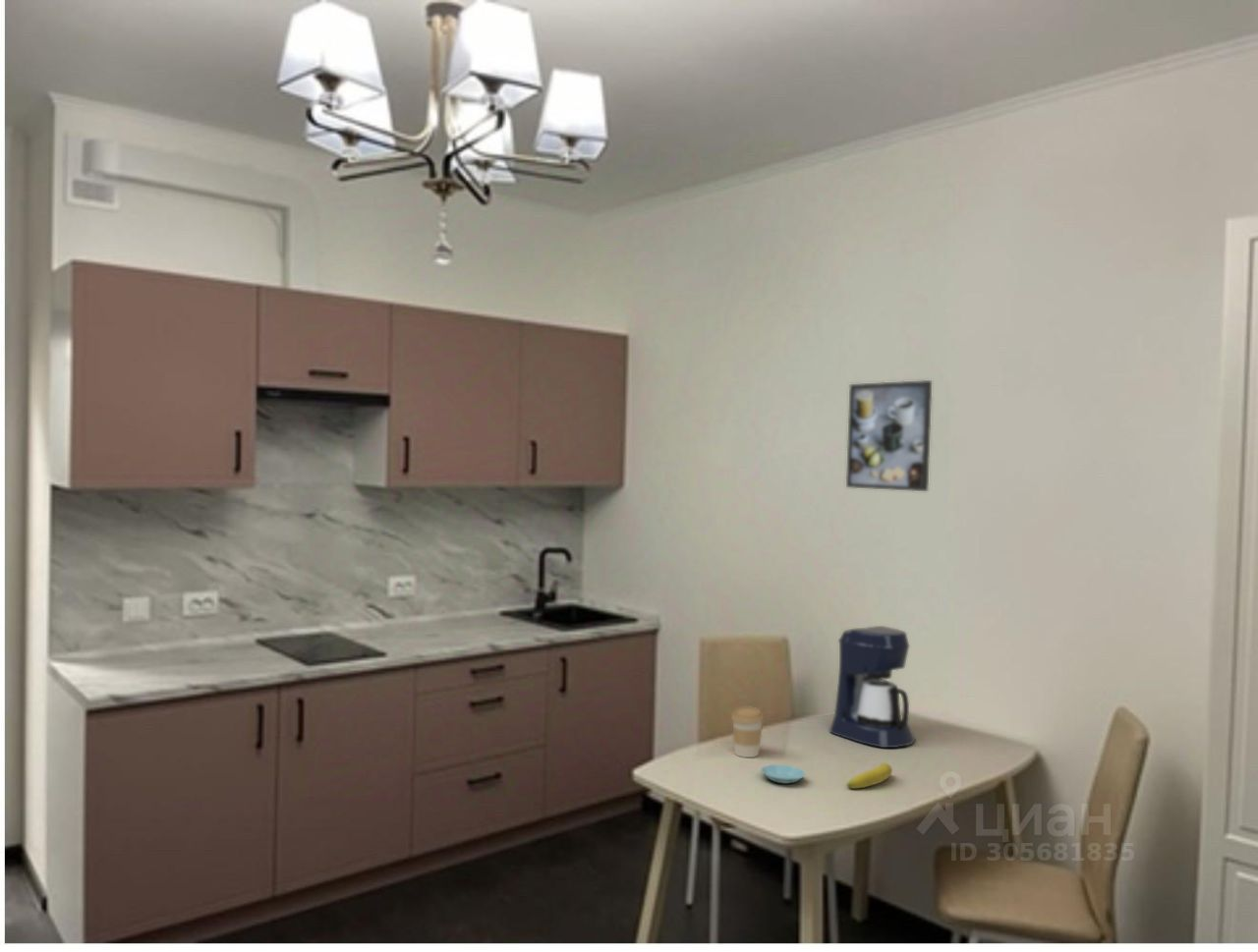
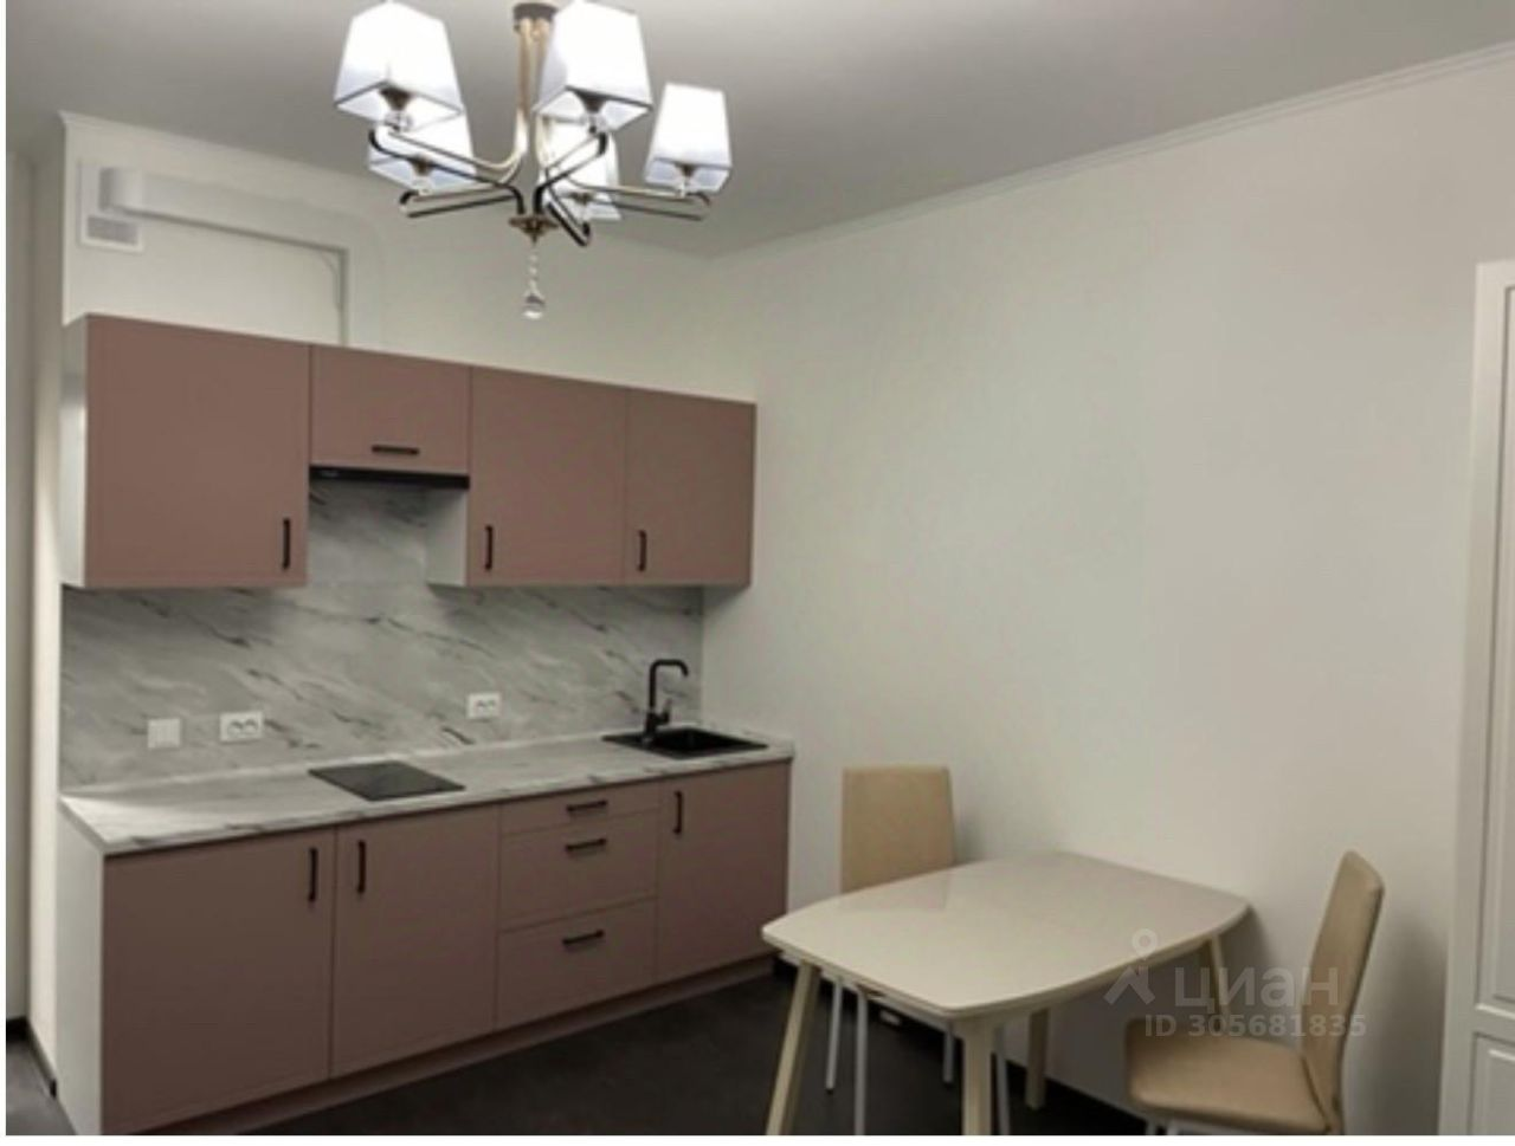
- saucer [760,763,806,784]
- fruit [846,762,893,790]
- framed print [845,379,933,492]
- coffee maker [829,625,916,749]
- coffee cup [730,705,765,758]
